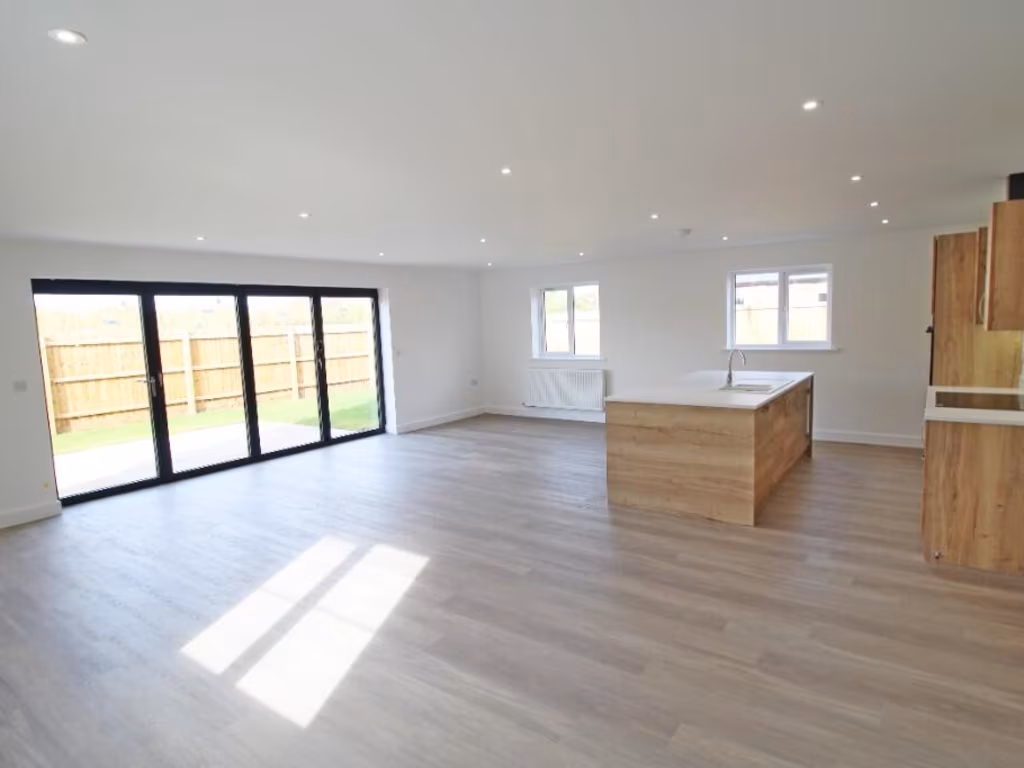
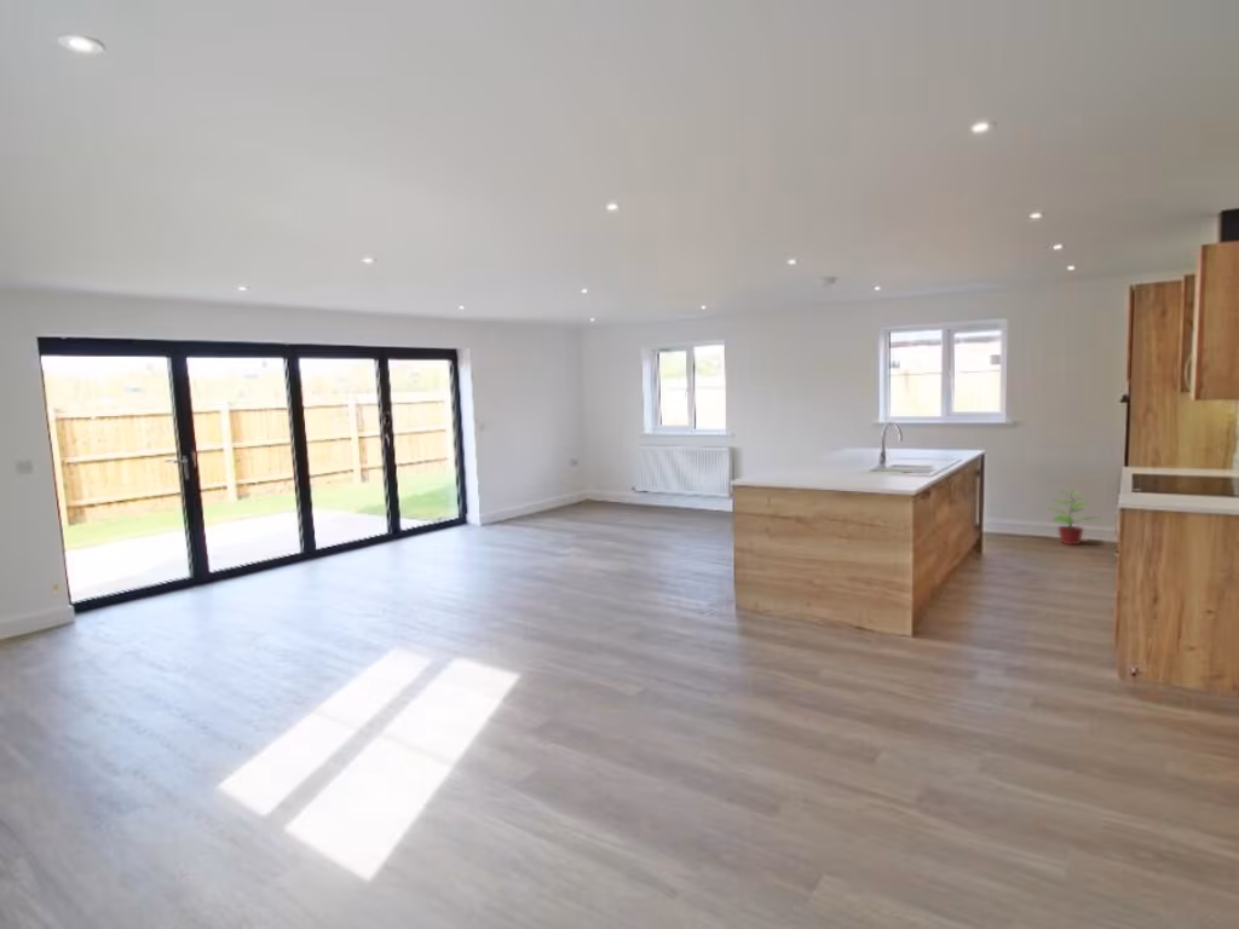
+ potted plant [1049,490,1100,546]
